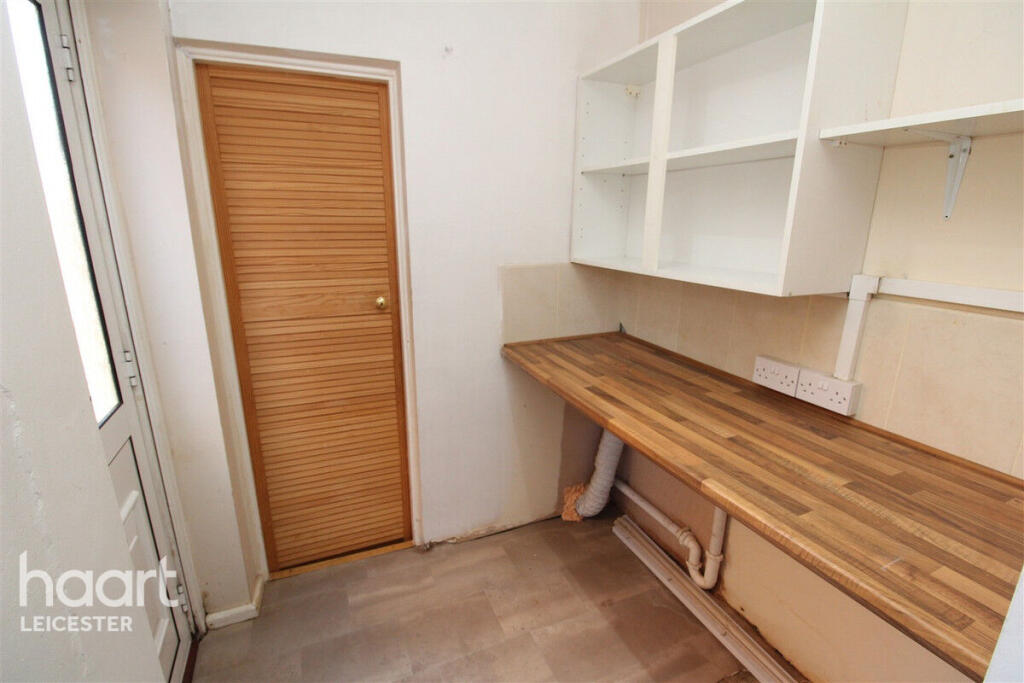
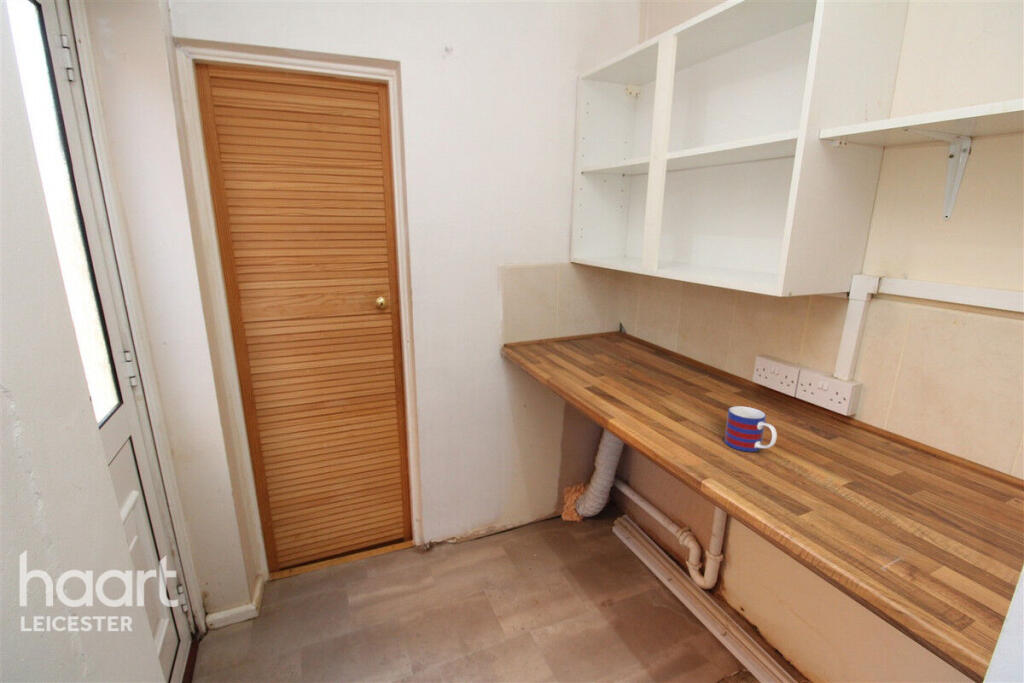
+ mug [723,405,778,453]
